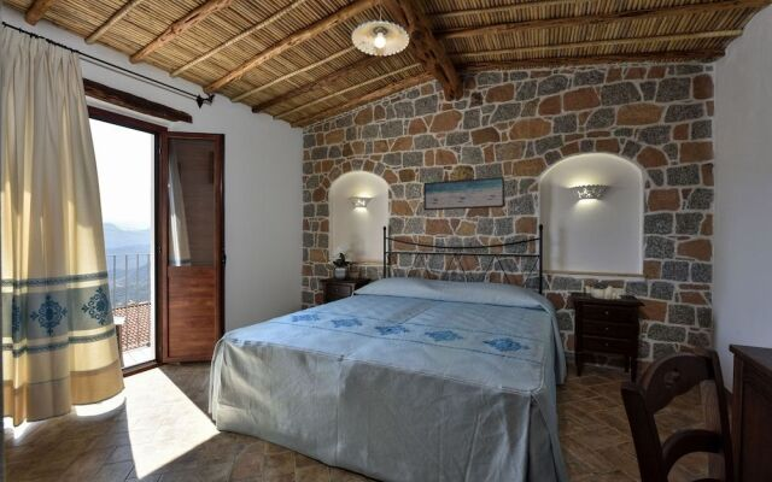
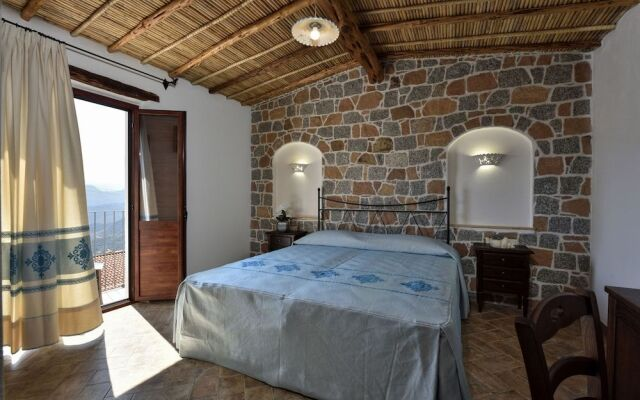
- wall art [422,176,505,211]
